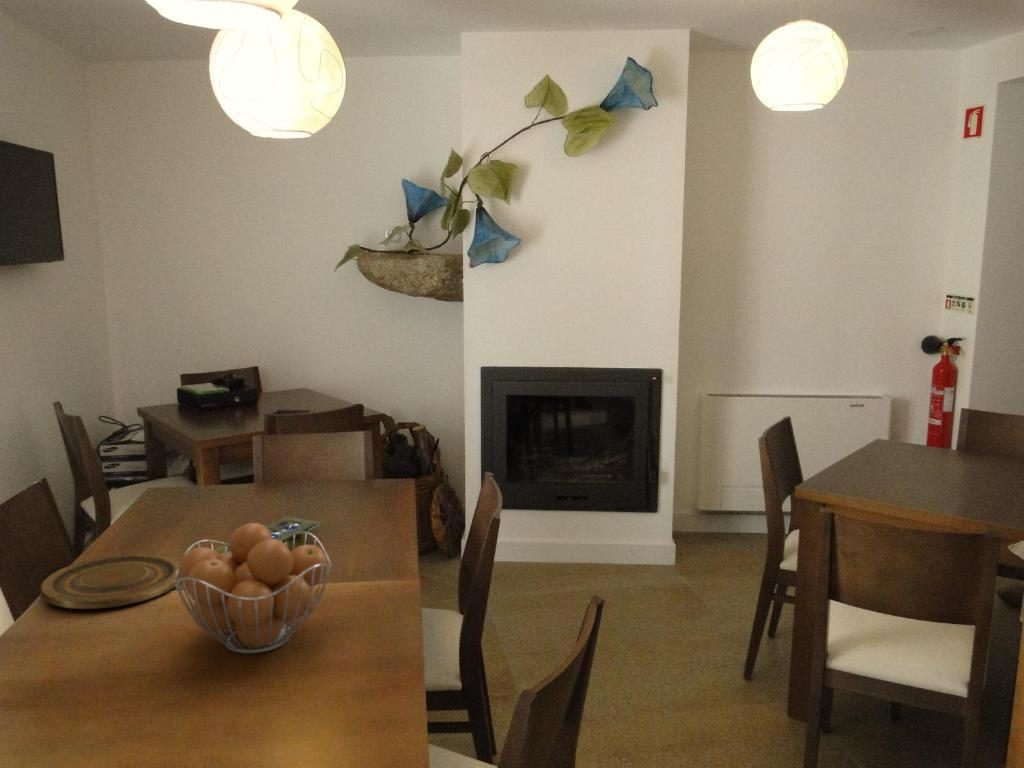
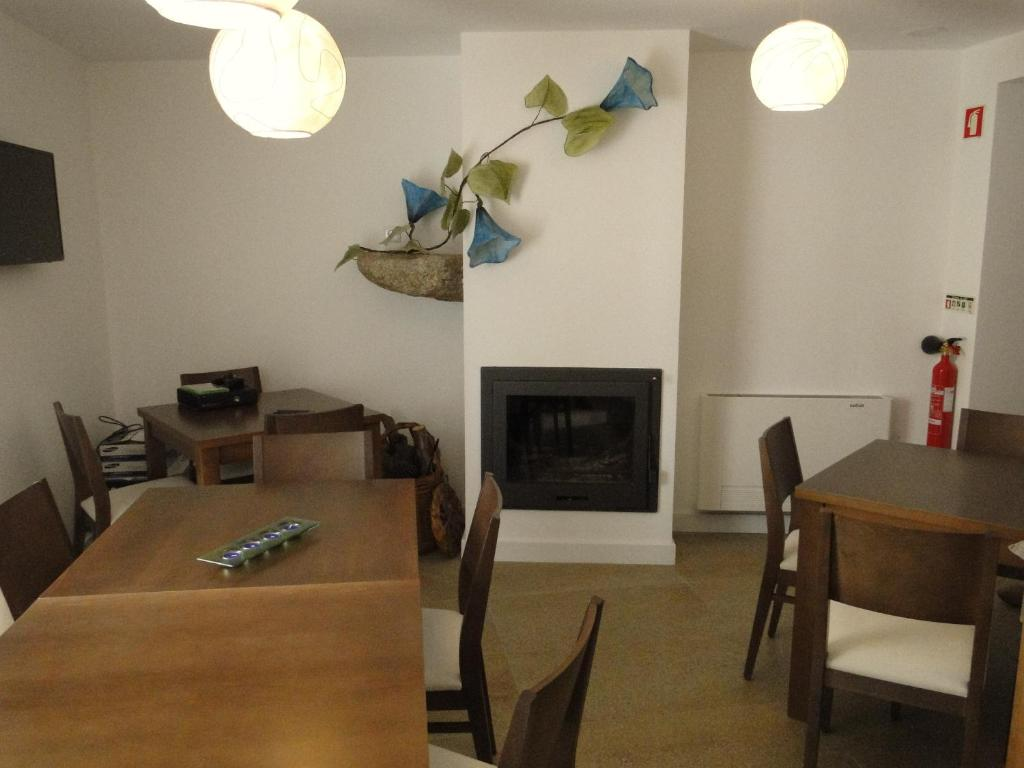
- plate [40,552,181,610]
- fruit basket [174,522,332,655]
